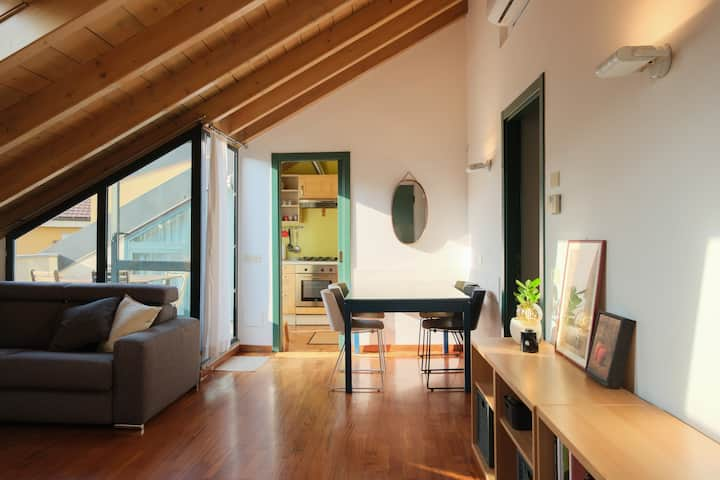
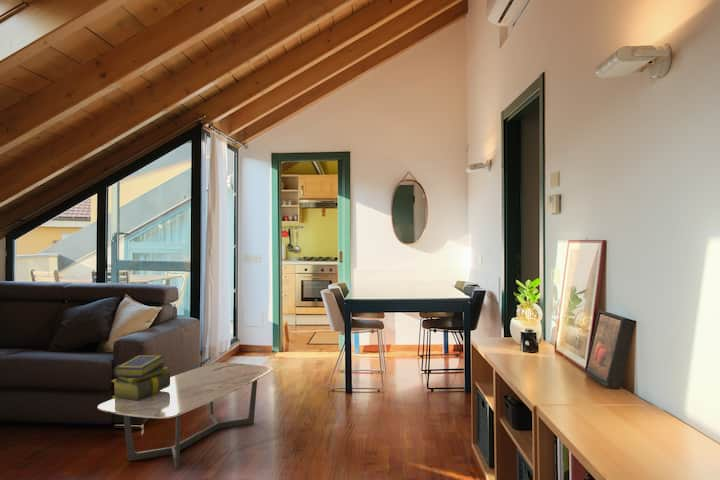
+ coffee table [97,362,274,471]
+ stack of books [111,354,171,401]
